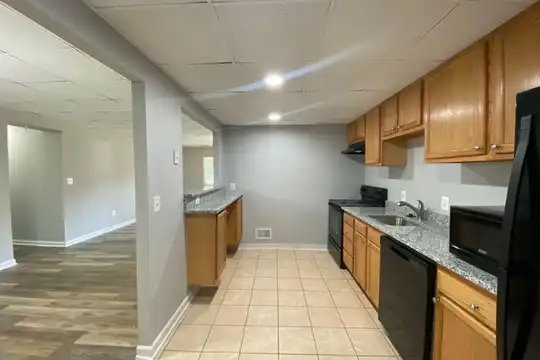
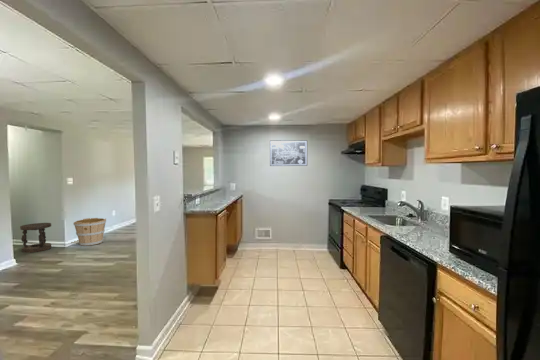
+ stool [19,222,52,253]
+ wall art [269,139,308,167]
+ wooden bucket [72,217,107,247]
